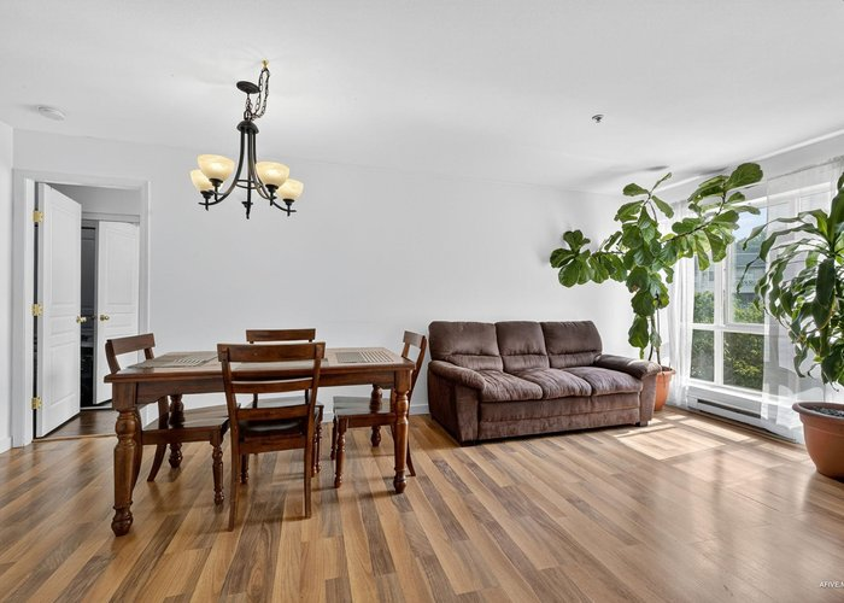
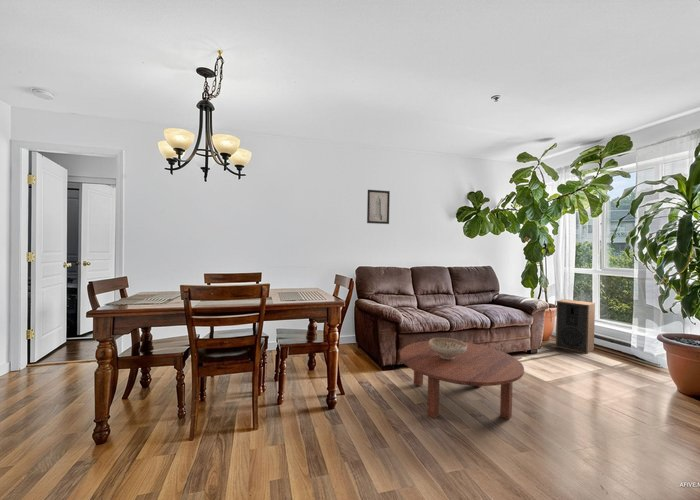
+ decorative bowl [428,337,467,359]
+ wall art [366,189,391,225]
+ coffee table [399,340,525,421]
+ speaker [555,298,596,355]
